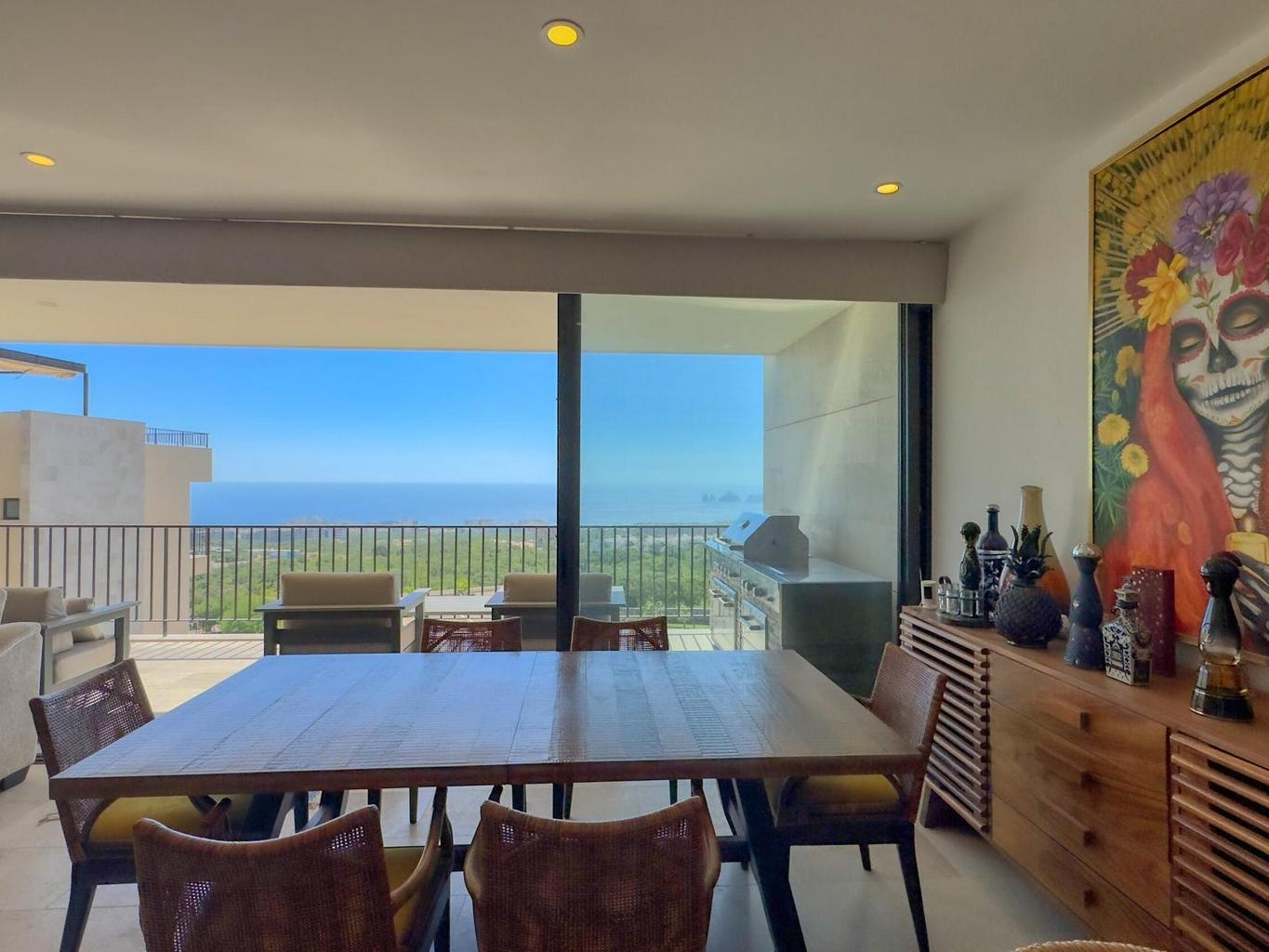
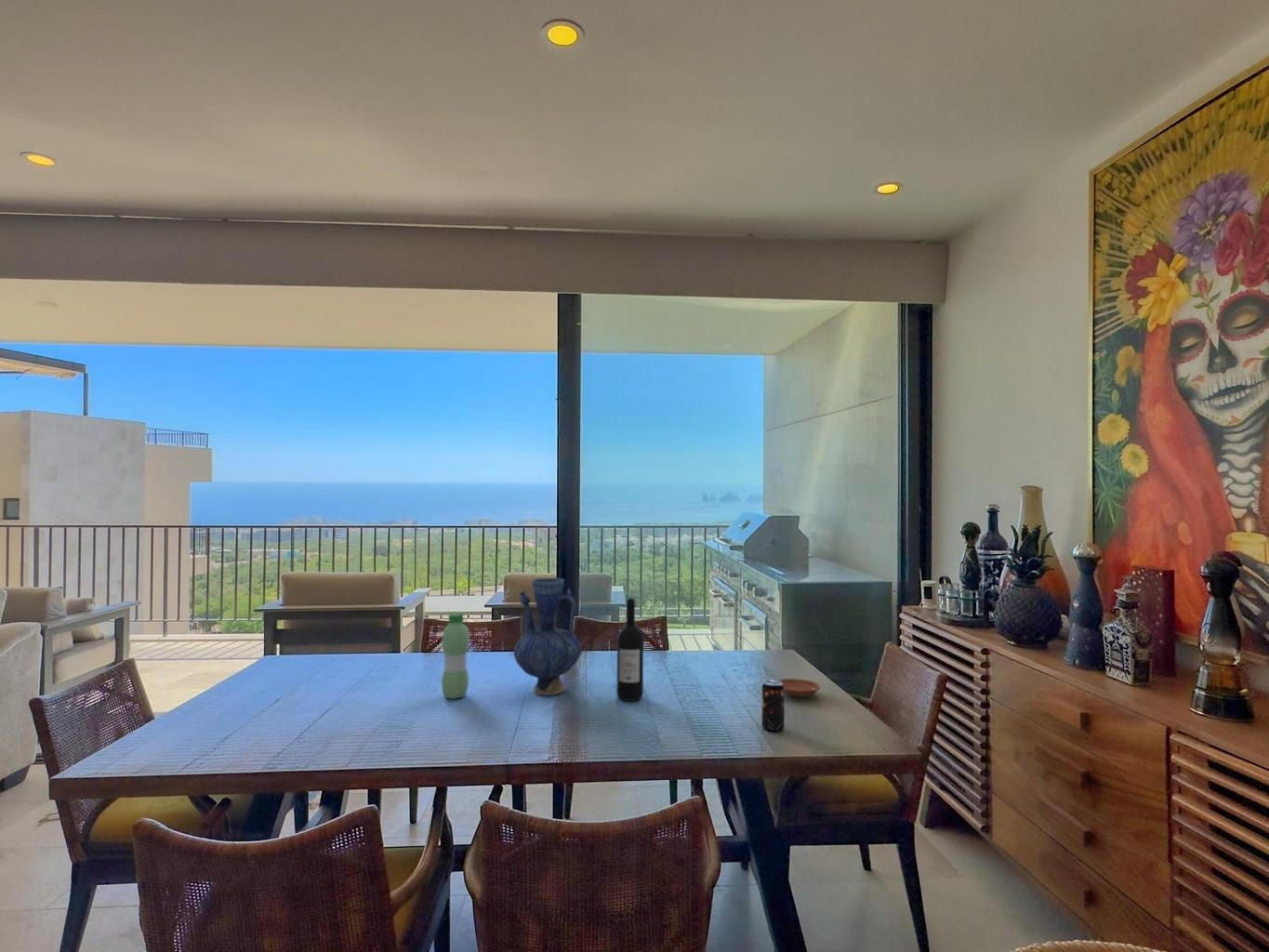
+ plate [777,678,821,698]
+ water bottle [441,612,470,700]
+ vase [513,577,583,696]
+ beverage can [761,679,786,733]
+ wine bottle [615,598,644,702]
